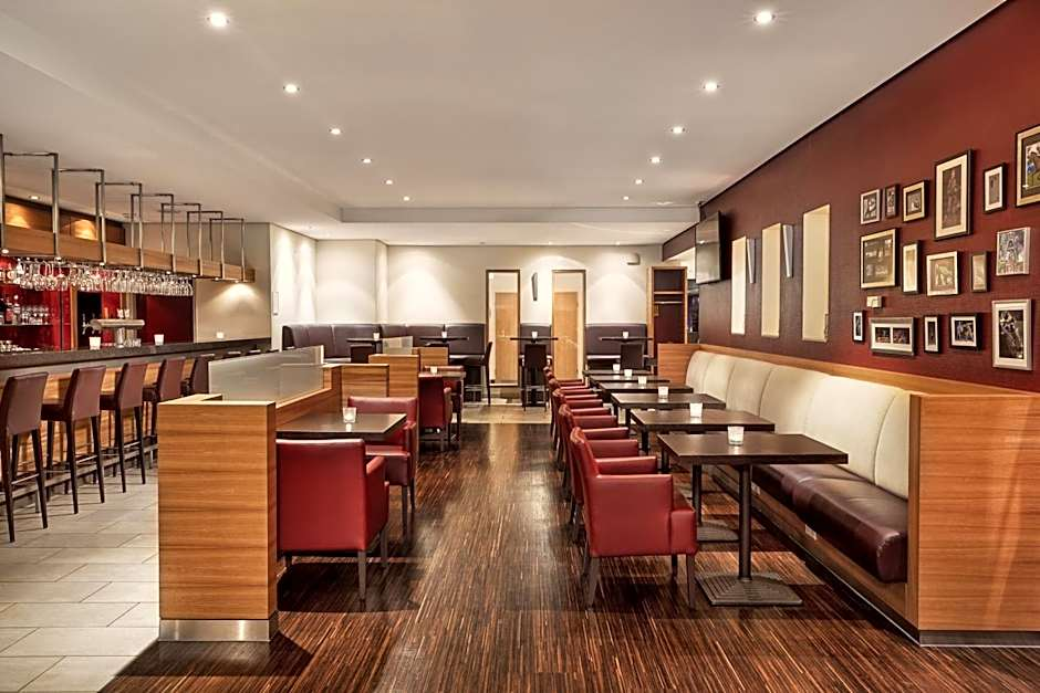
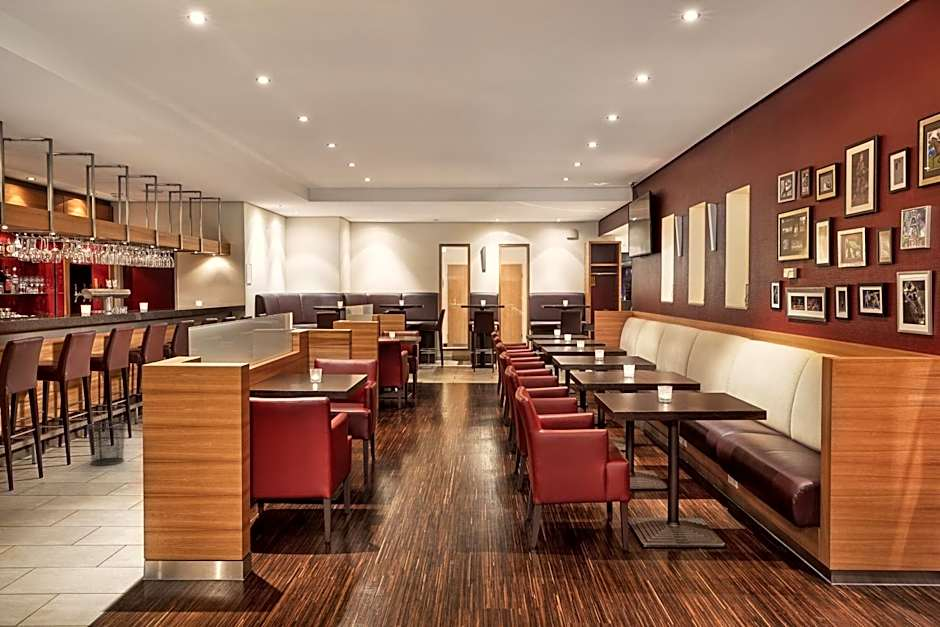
+ waste bin [86,420,127,467]
